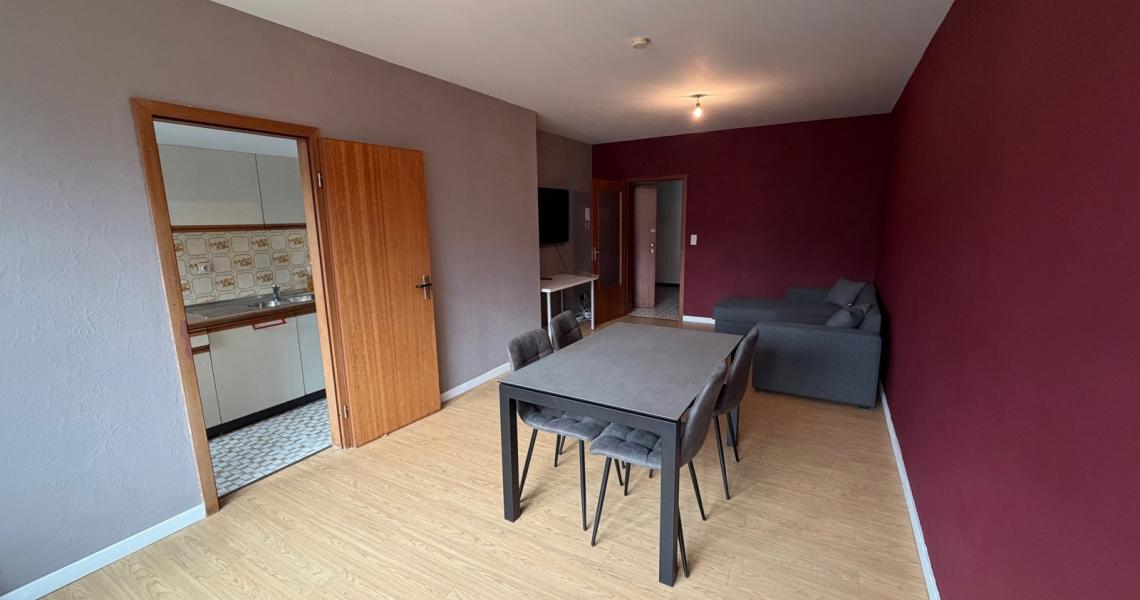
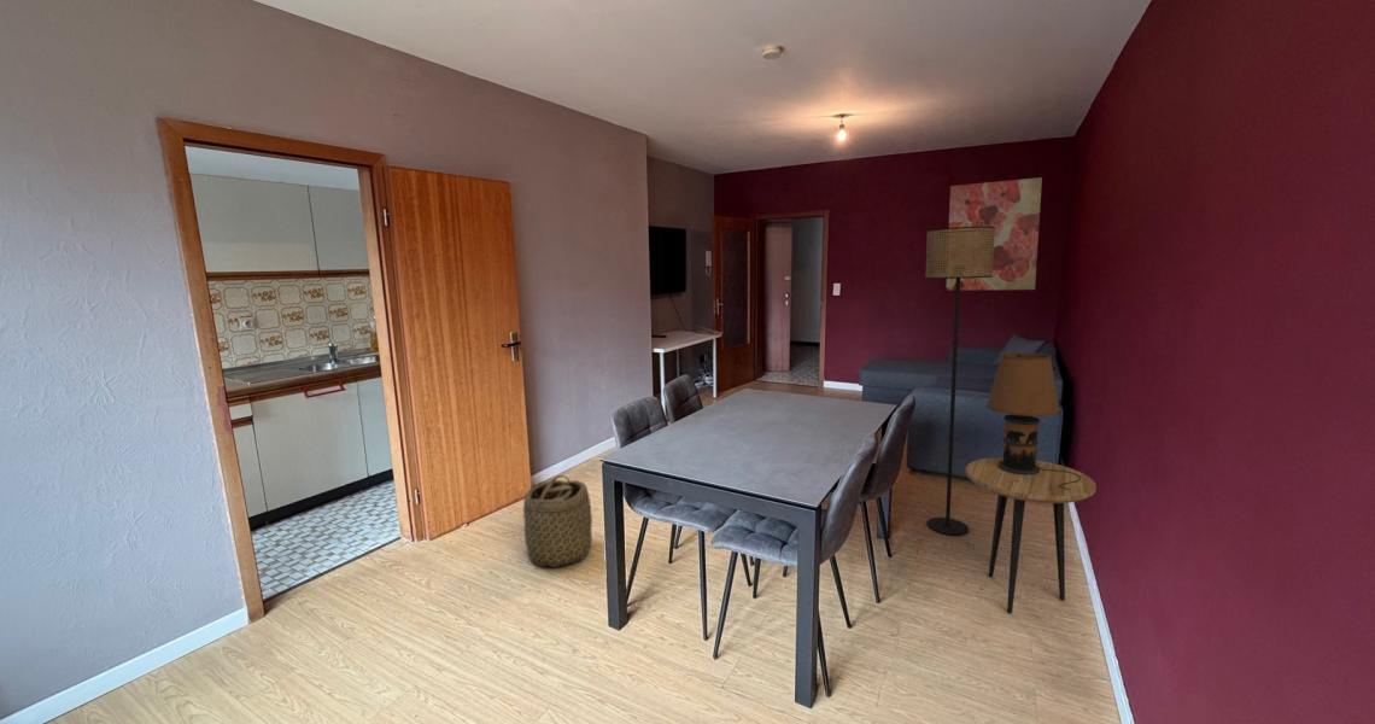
+ side table [965,456,1098,614]
+ basket [522,474,593,568]
+ table lamp [985,351,1081,490]
+ wall art [946,176,1043,292]
+ floor lamp [924,227,995,536]
